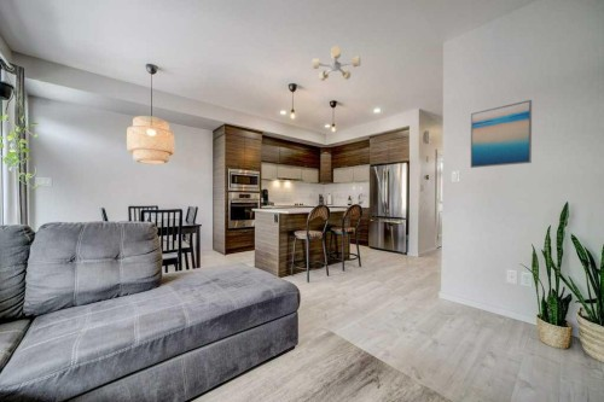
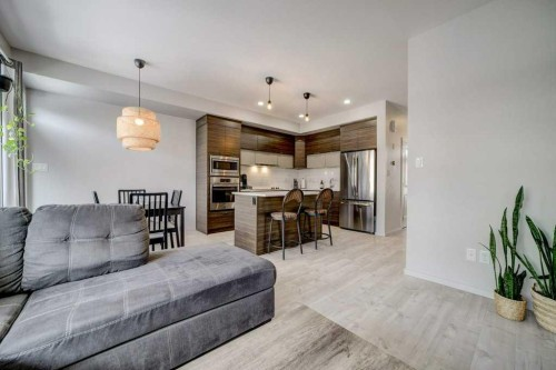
- wall art [470,99,533,169]
- ceiling light [312,45,361,82]
